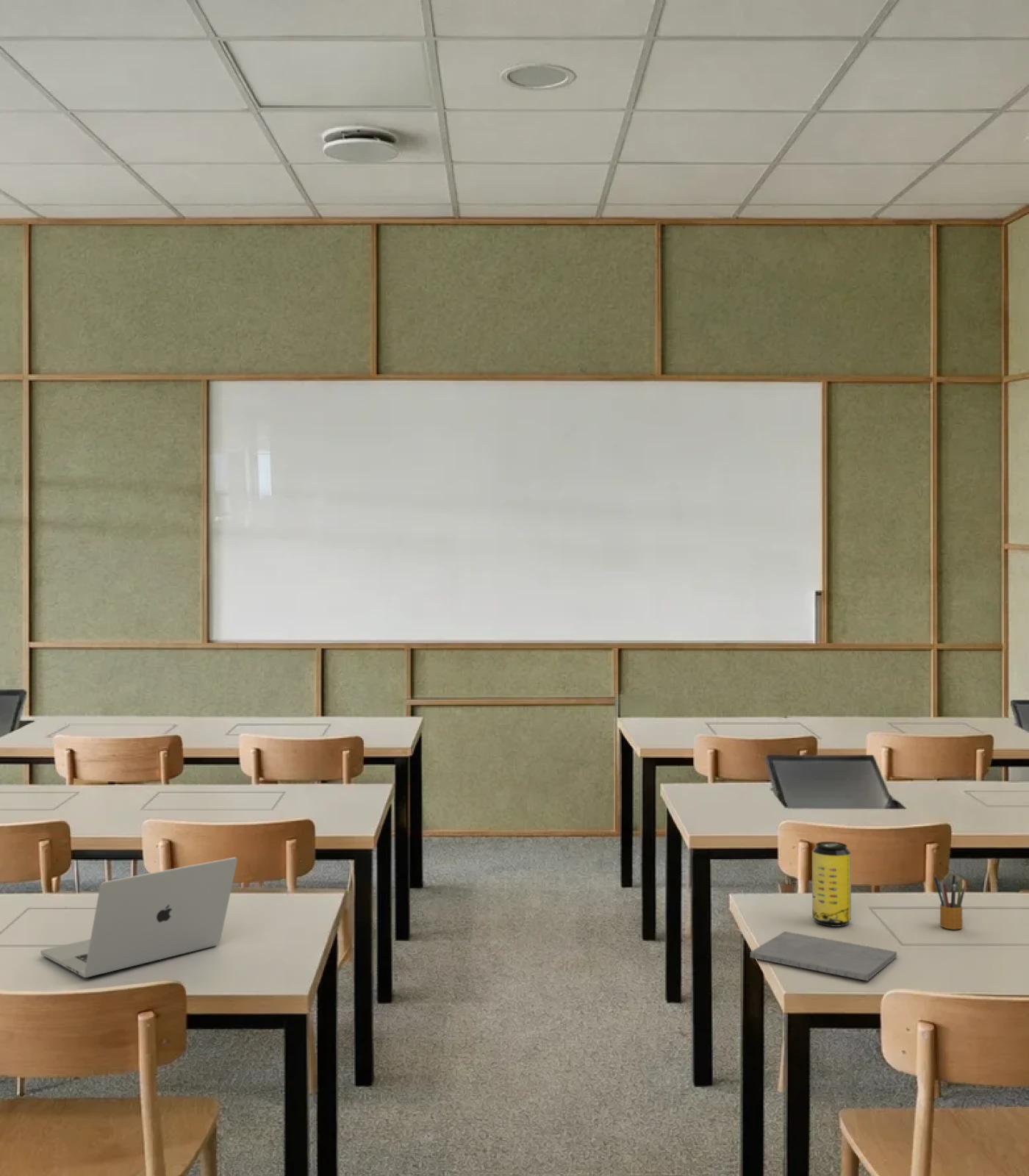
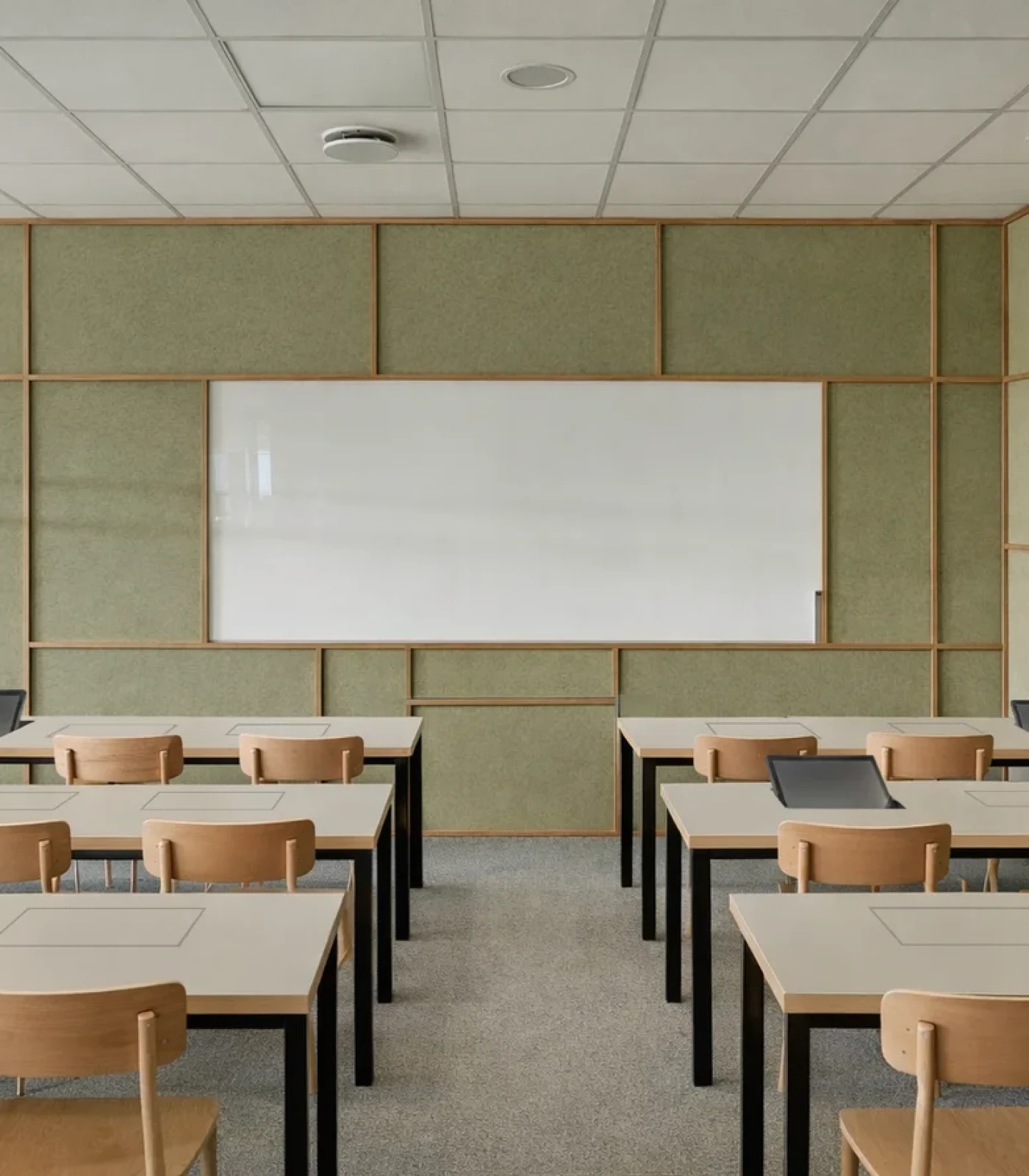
- notepad [750,931,897,981]
- pencil box [933,871,966,930]
- beverage can [811,841,852,928]
- laptop [40,856,238,978]
